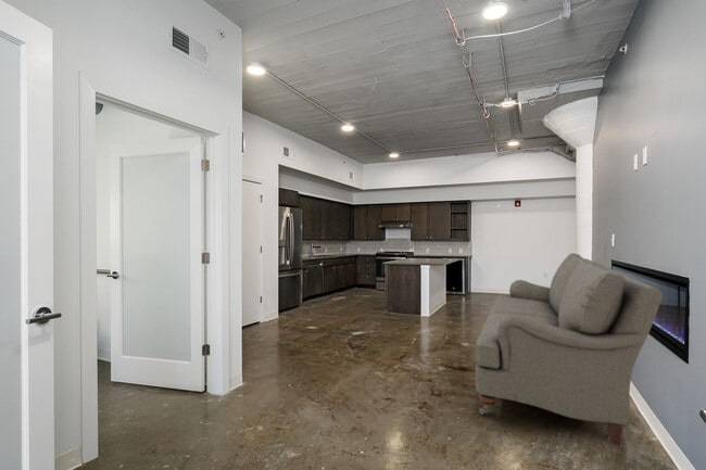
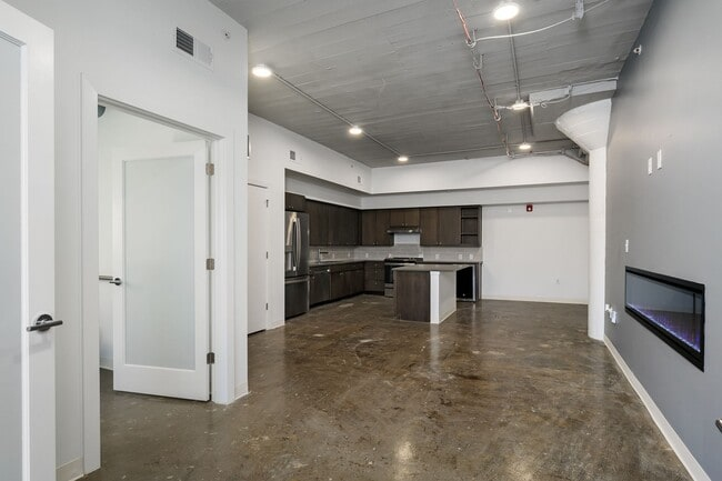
- sofa [475,252,664,446]
